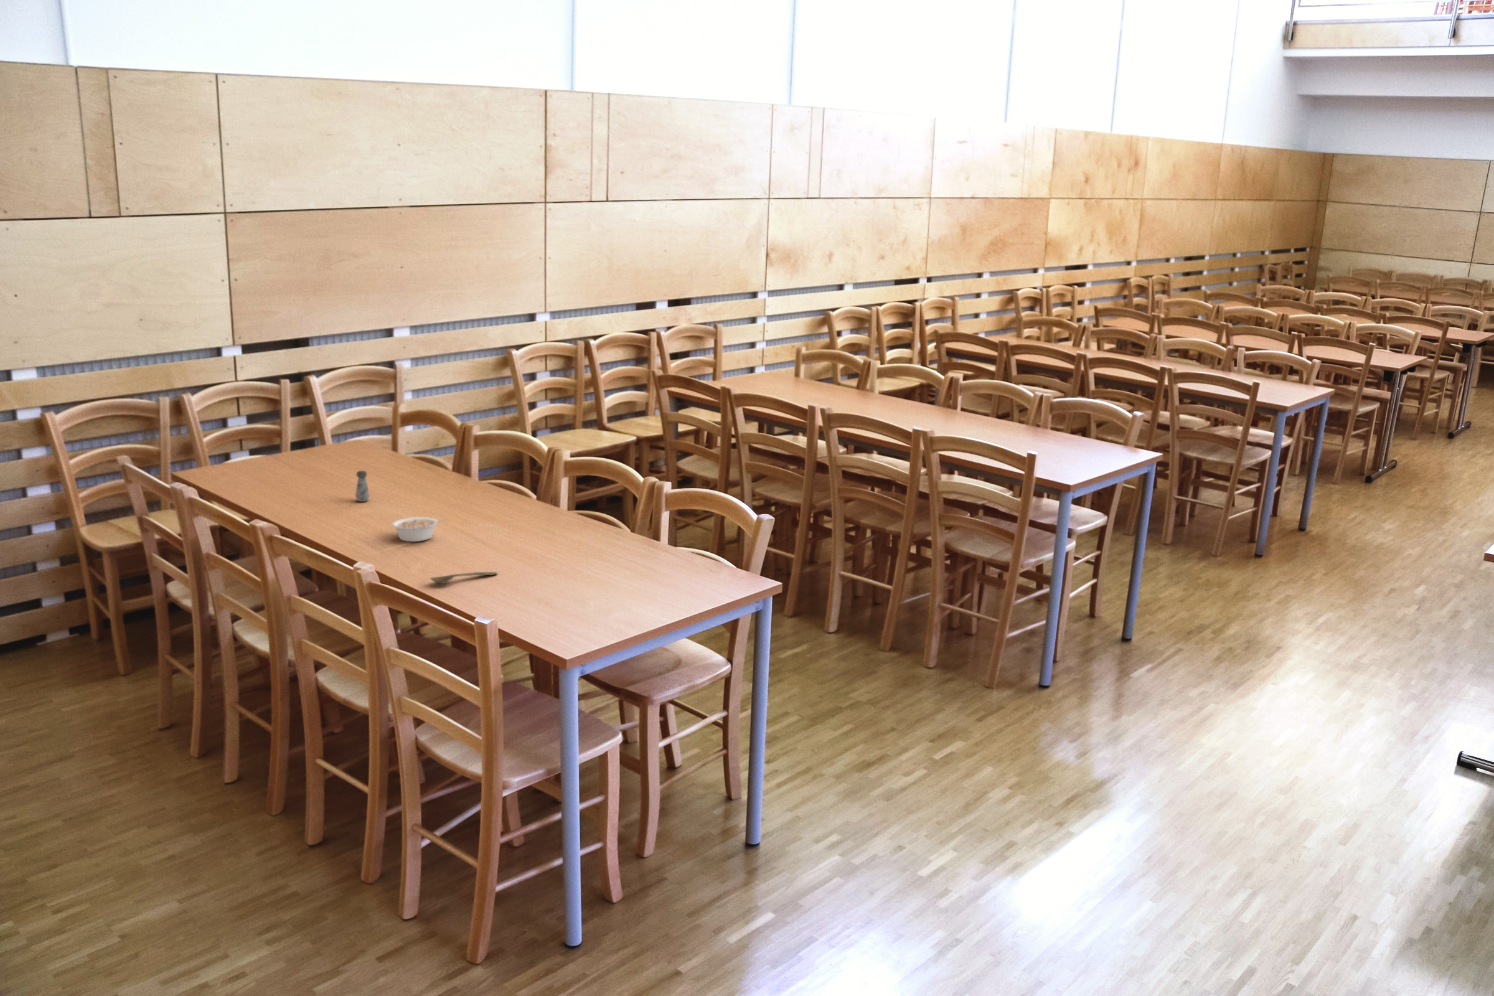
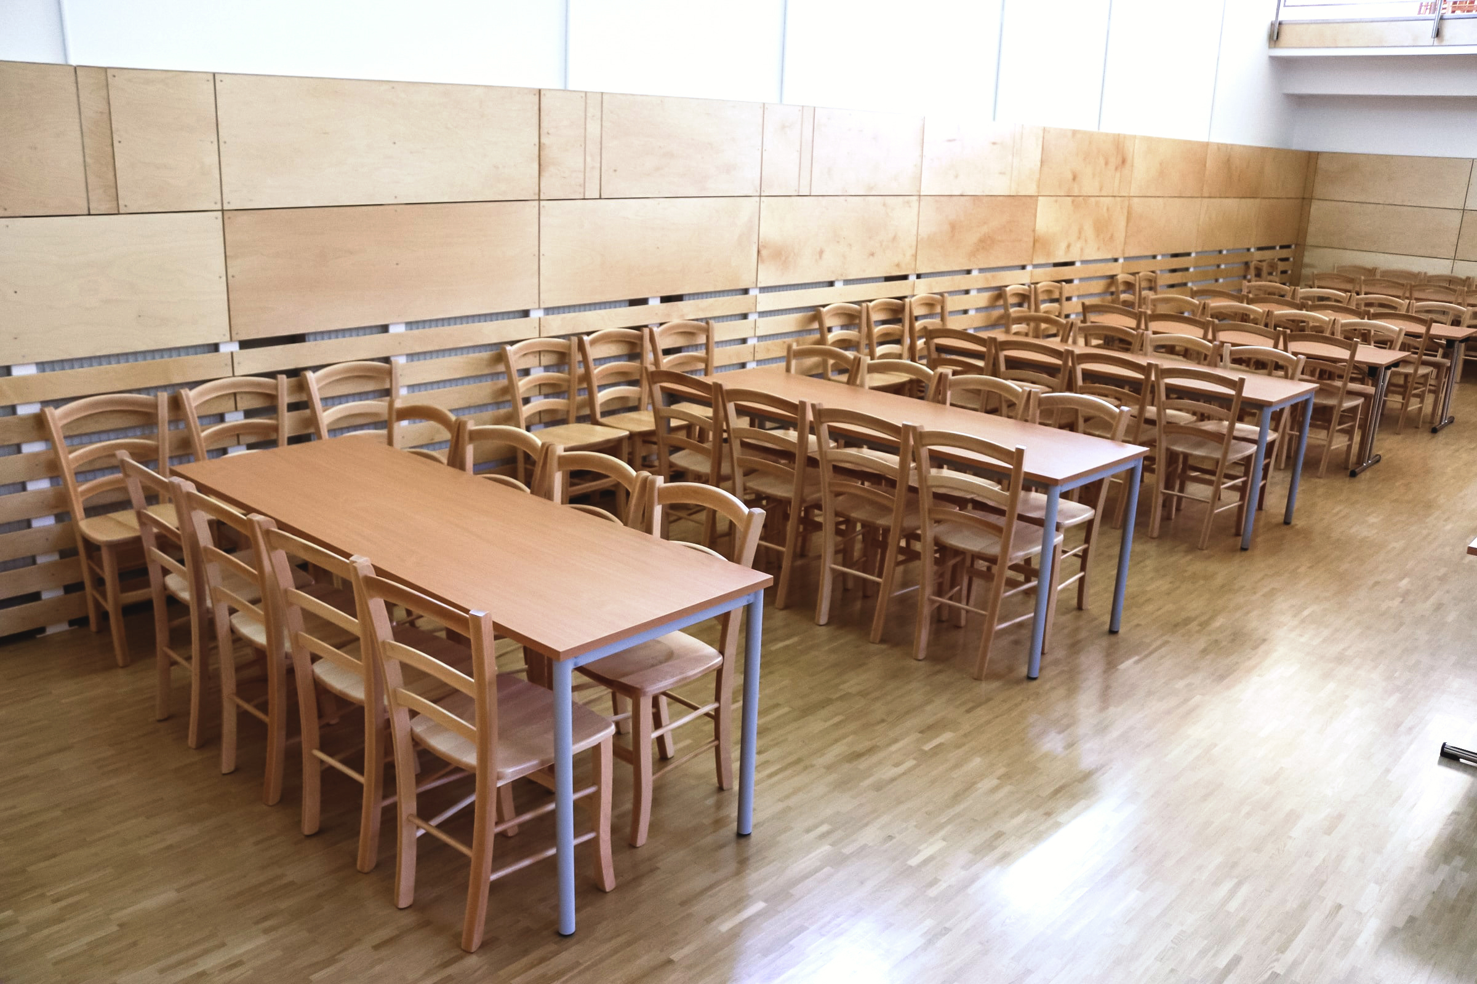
- salt shaker [355,470,370,502]
- legume [391,517,448,542]
- spoon [429,571,498,585]
